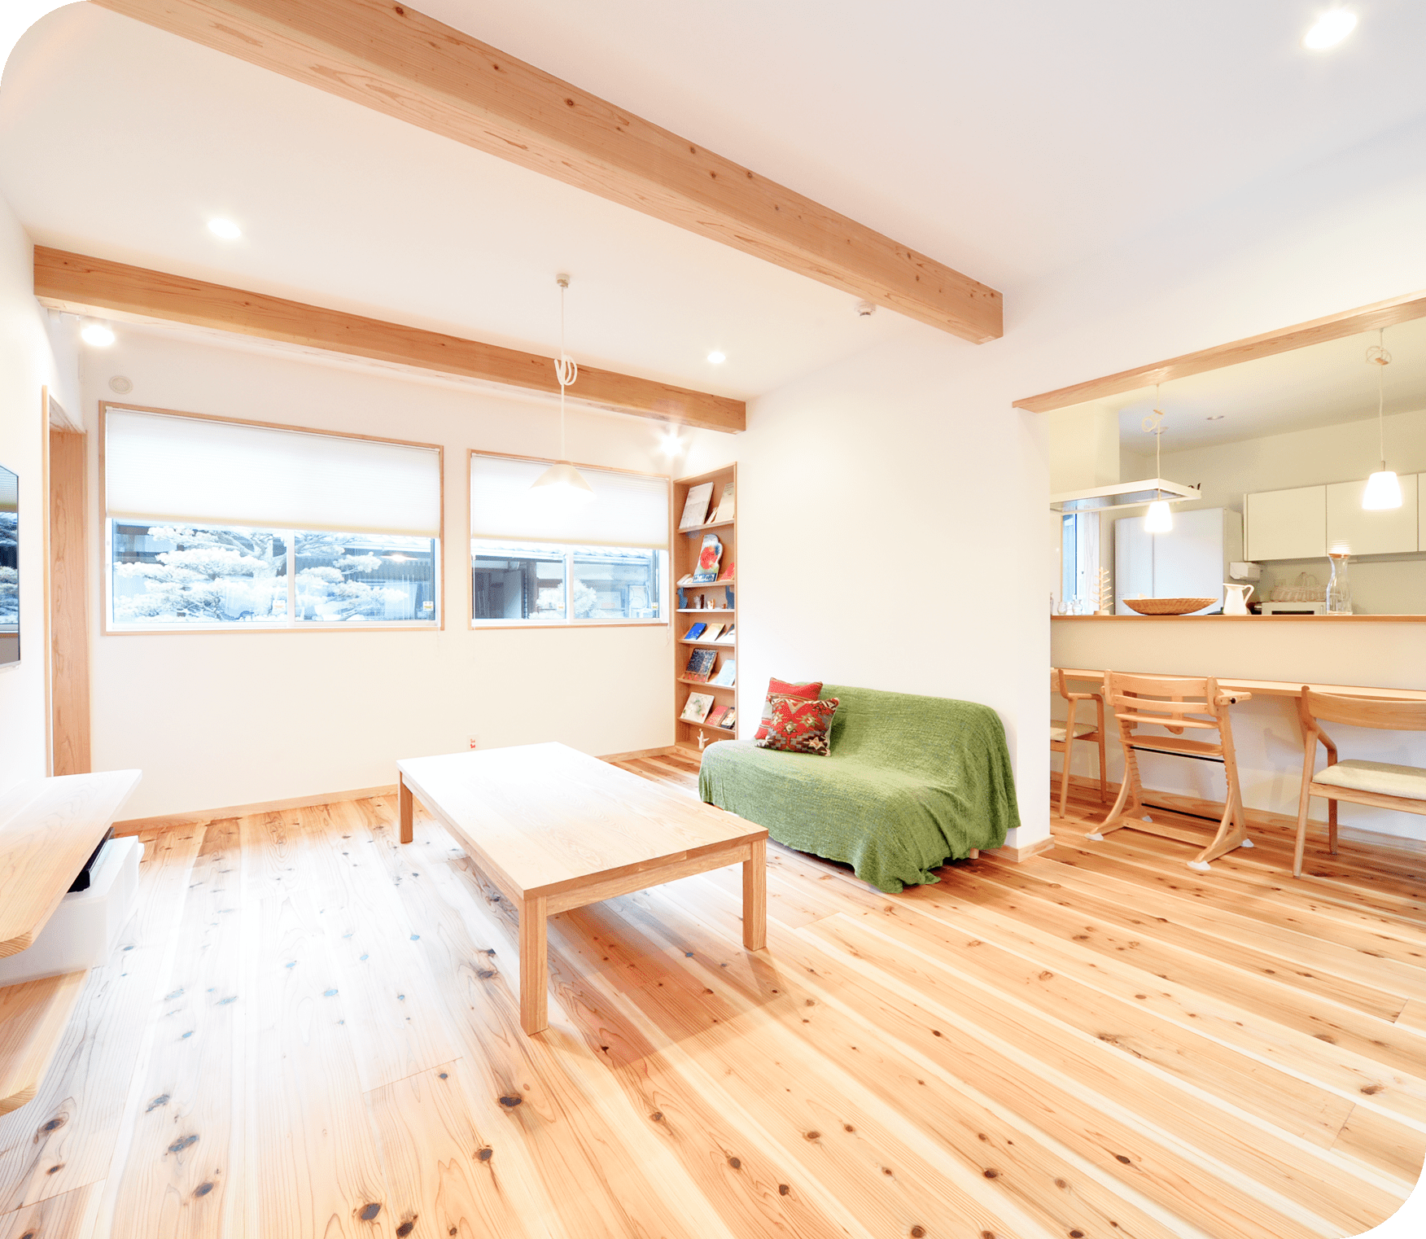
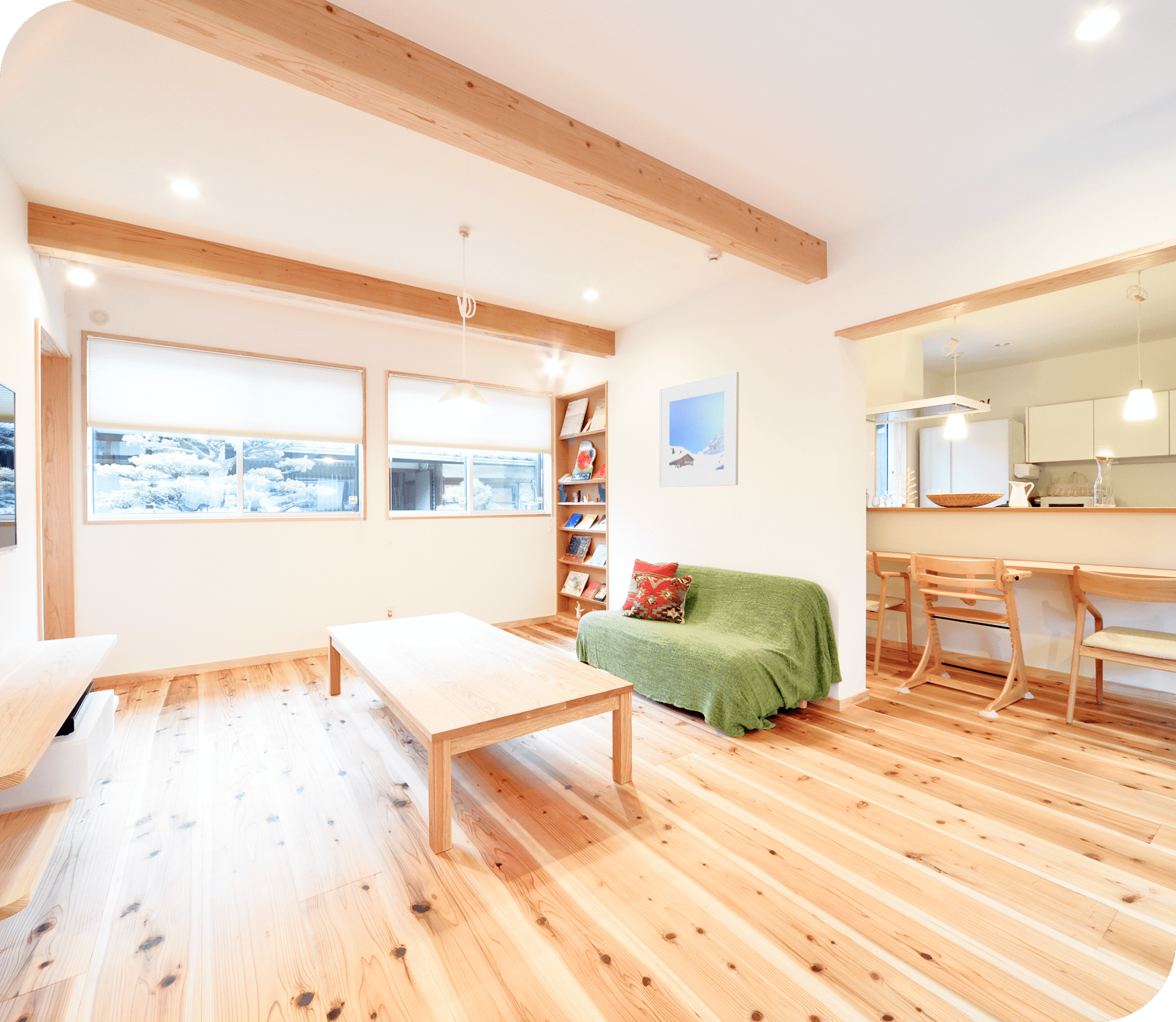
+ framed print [658,371,740,488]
